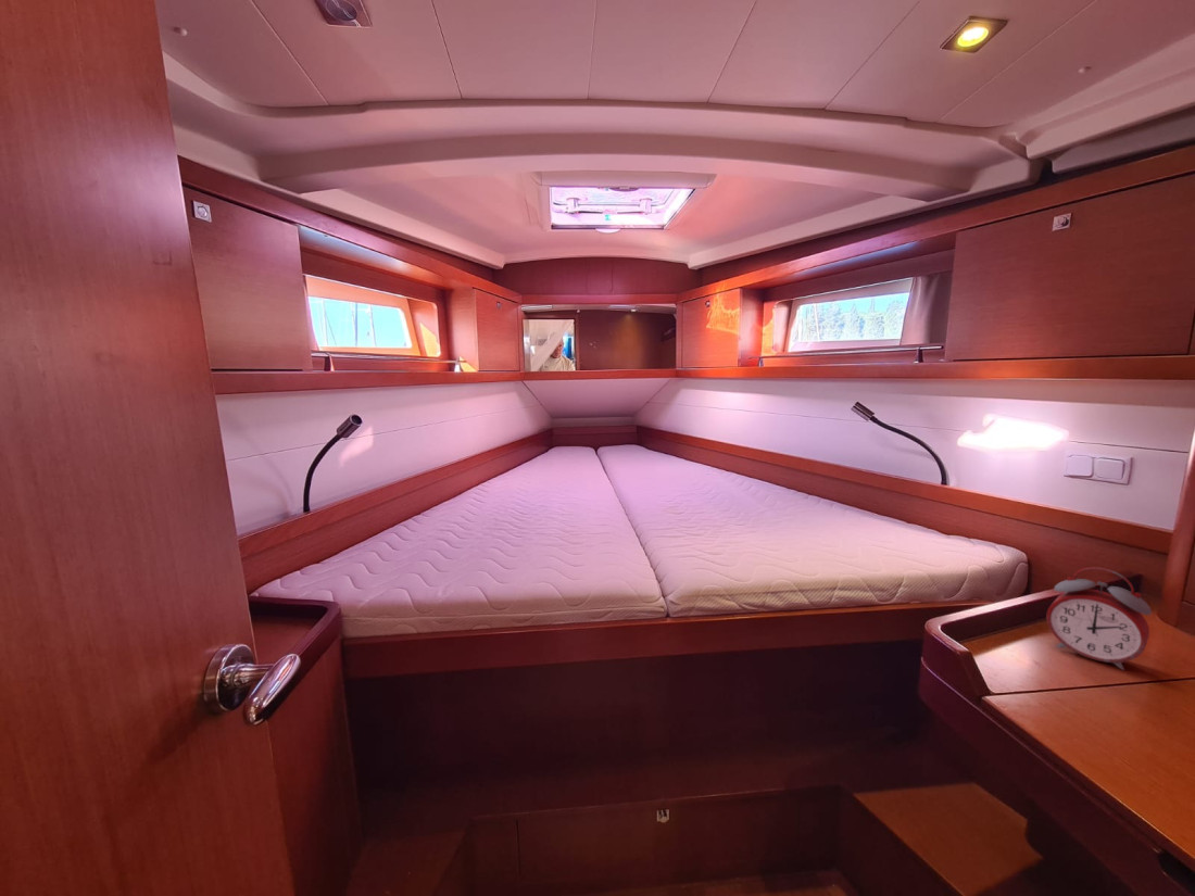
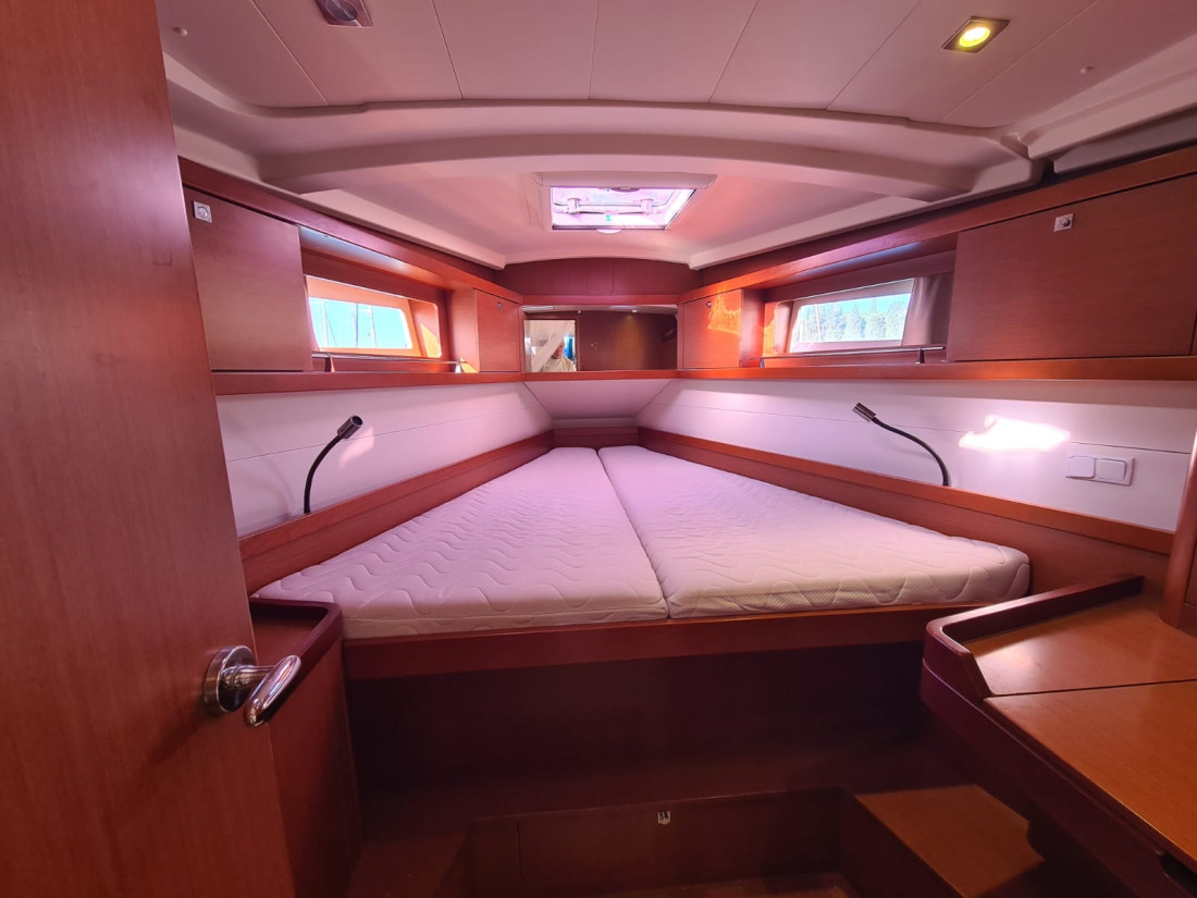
- alarm clock [1045,566,1153,671]
